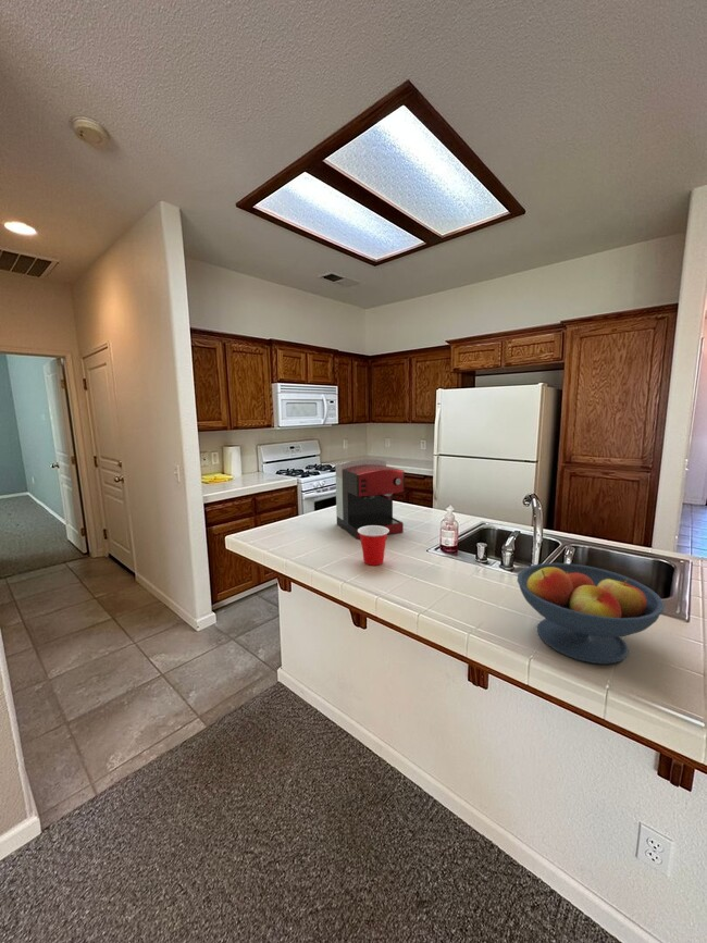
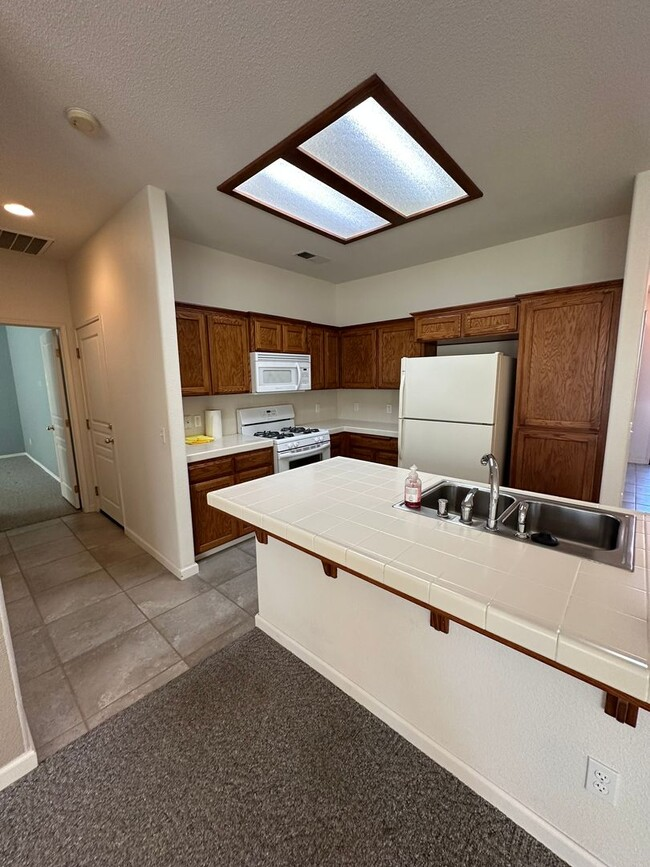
- fruit bowl [517,562,666,666]
- cup [358,525,389,567]
- coffee maker [334,458,406,541]
